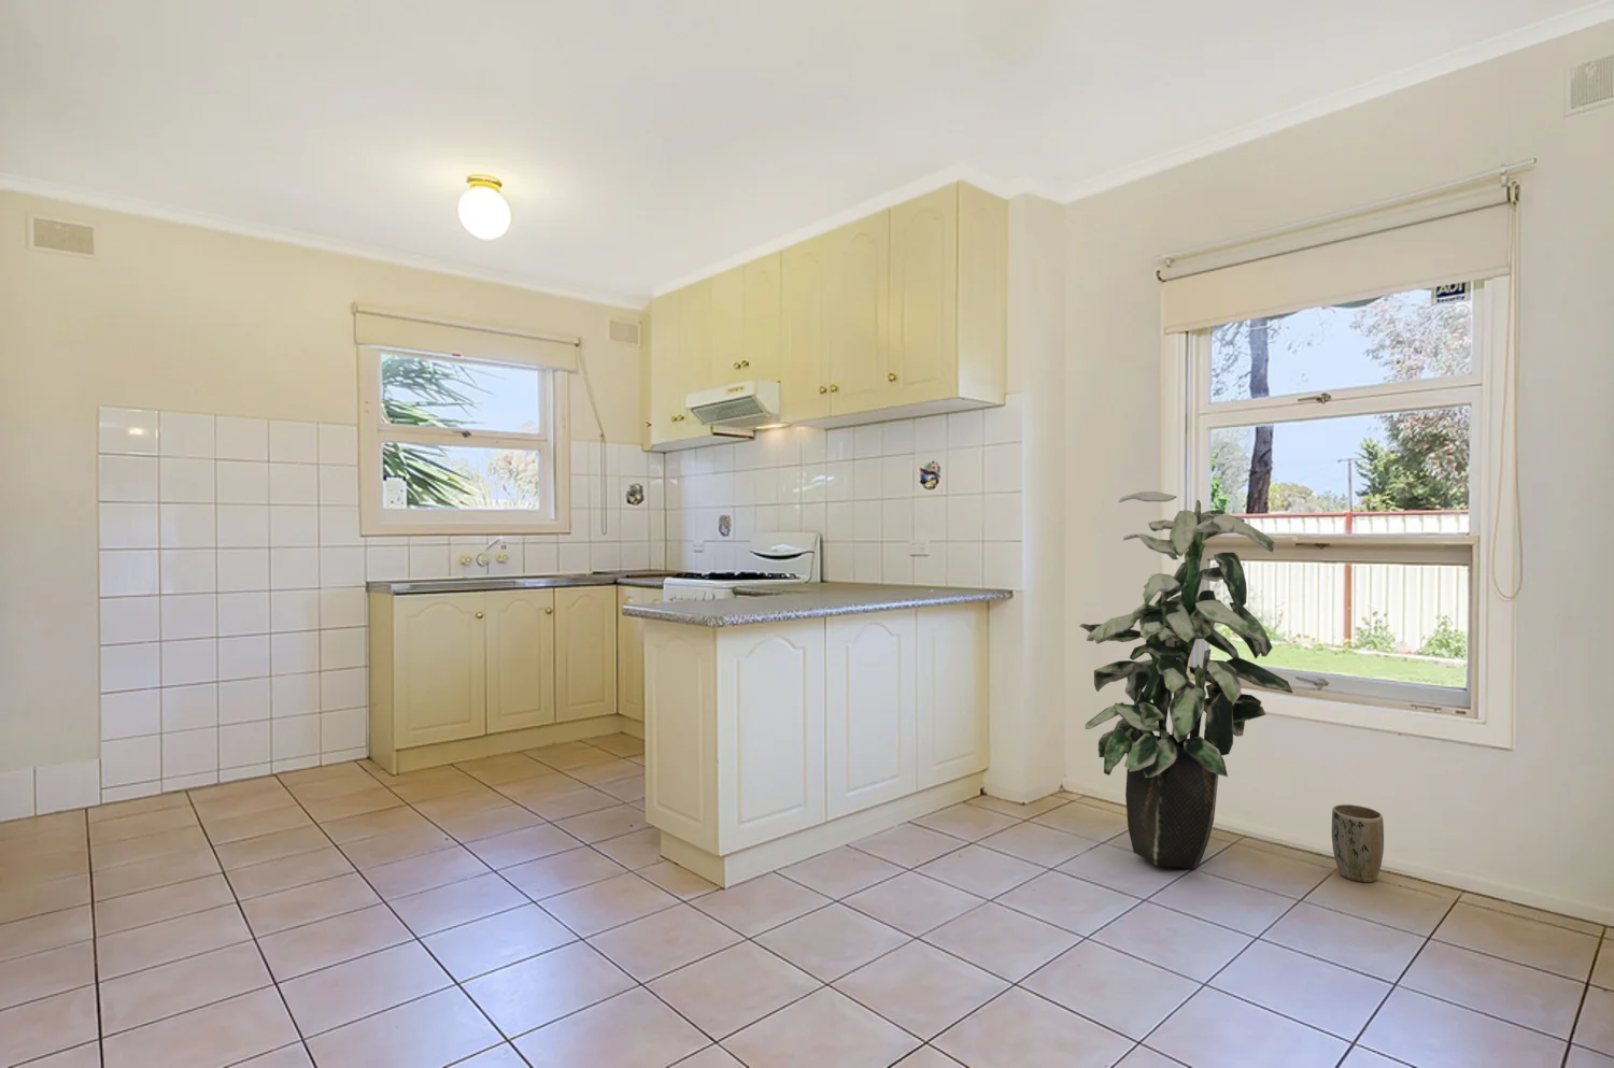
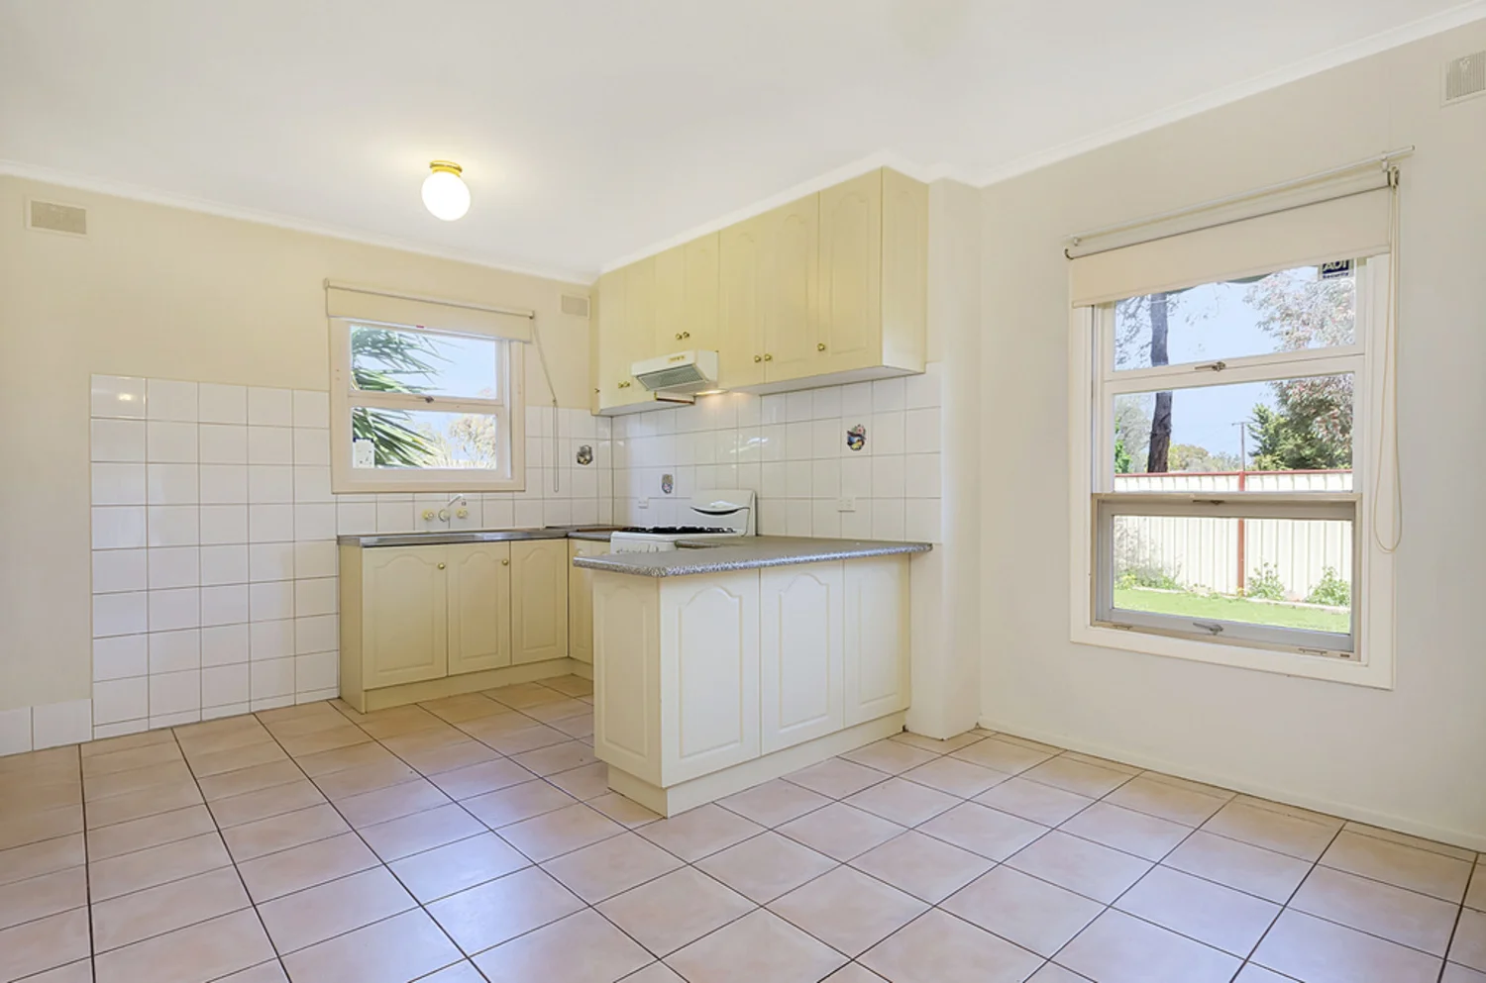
- plant pot [1331,803,1385,883]
- indoor plant [1079,490,1295,869]
